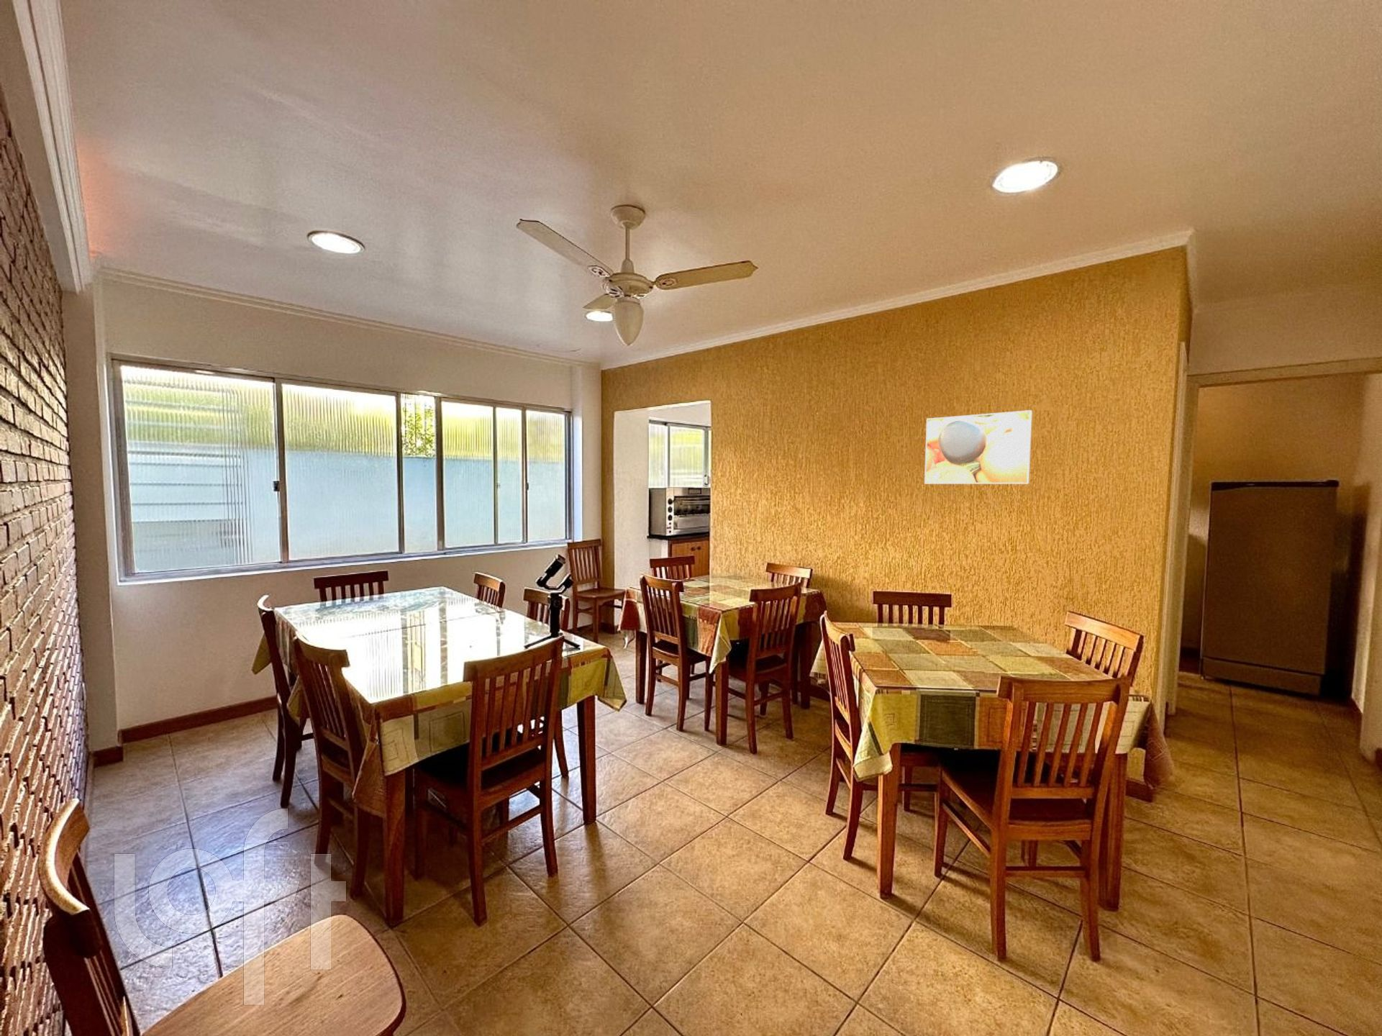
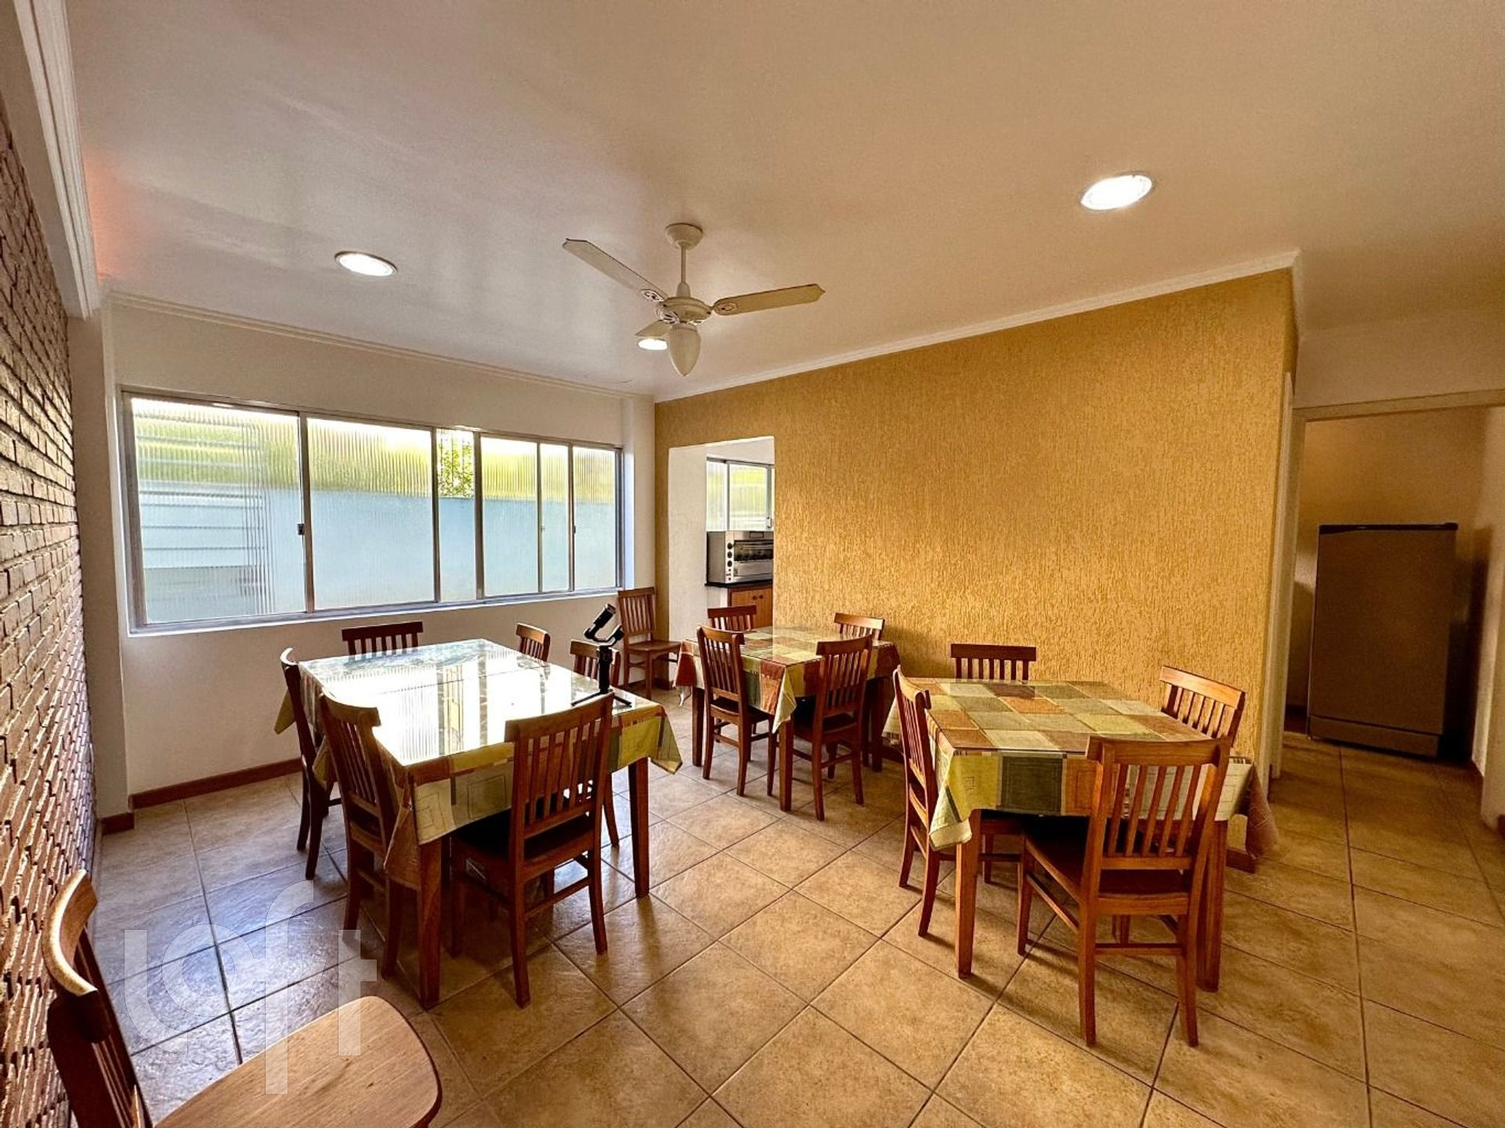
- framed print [924,409,1033,485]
